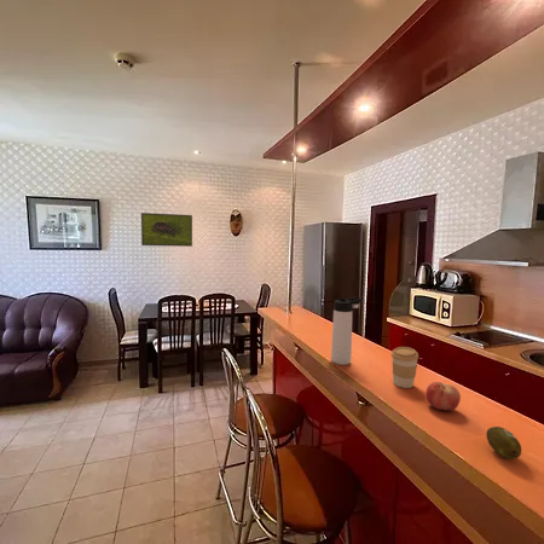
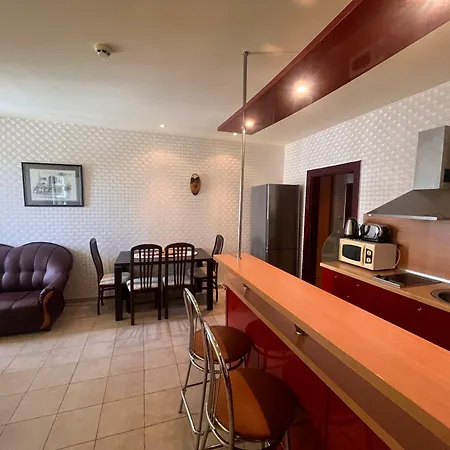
- coffee cup [390,346,419,389]
- thermos bottle [330,296,363,366]
- fruit [424,381,462,411]
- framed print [140,212,193,248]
- fruit [485,426,522,461]
